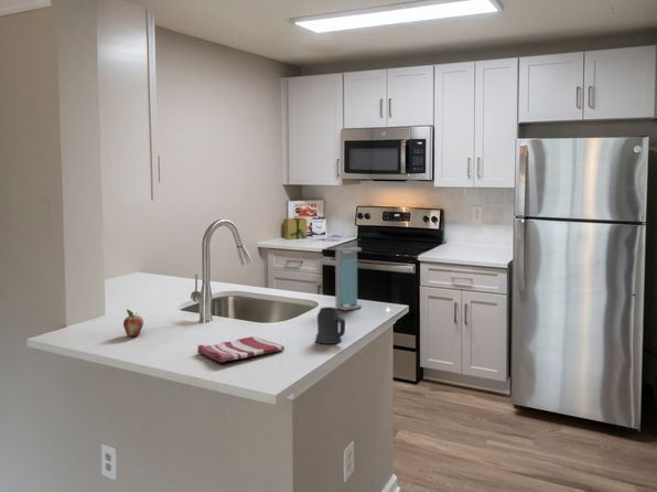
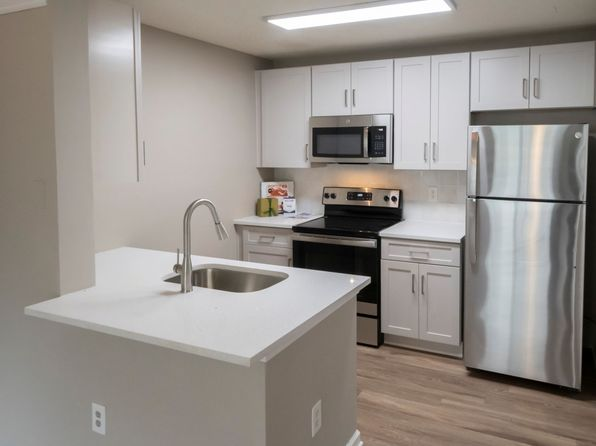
- dish towel [196,335,286,363]
- mug [314,306,346,345]
- soap dispenser [334,246,363,311]
- fruit [122,308,144,338]
